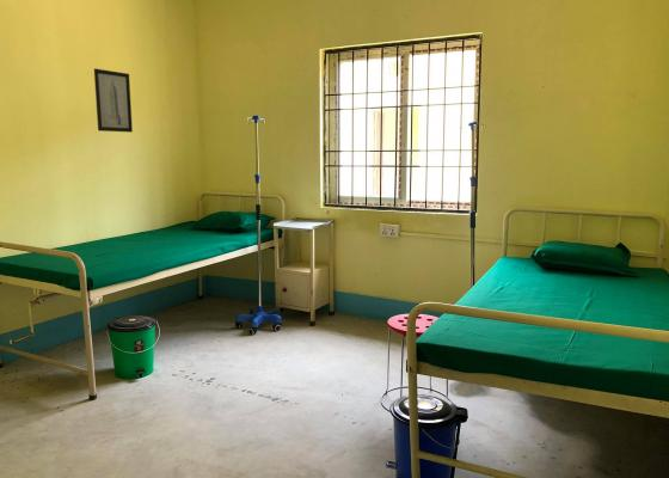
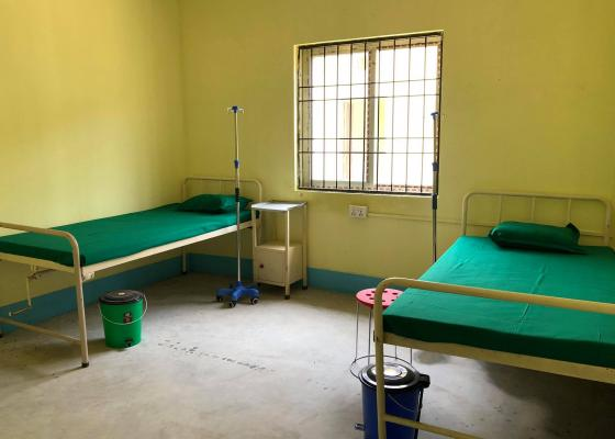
- wall art [93,68,134,134]
